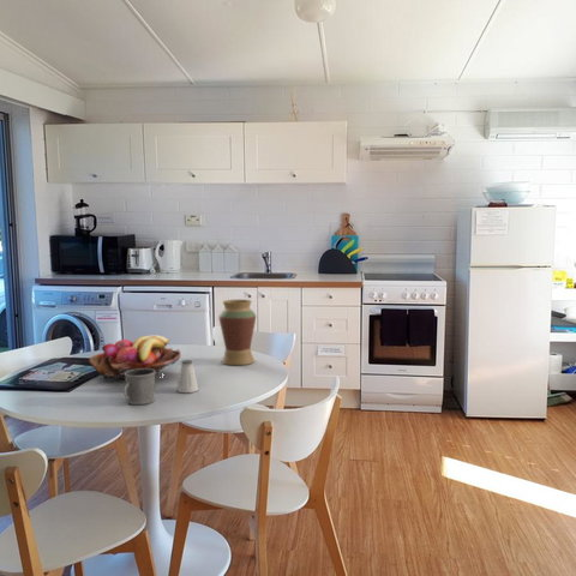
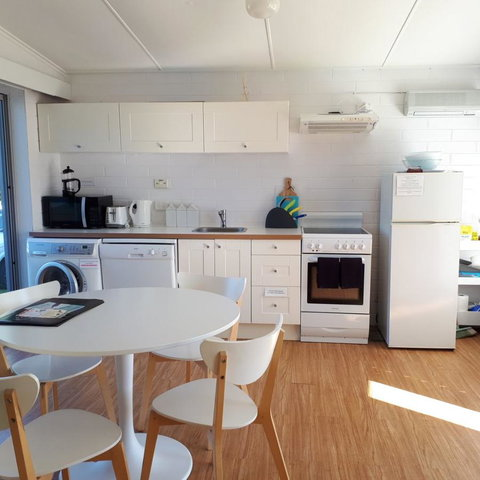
- mug [122,368,156,406]
- saltshaker [176,359,199,394]
- fruit basket [88,334,182,382]
- vase [218,299,257,366]
